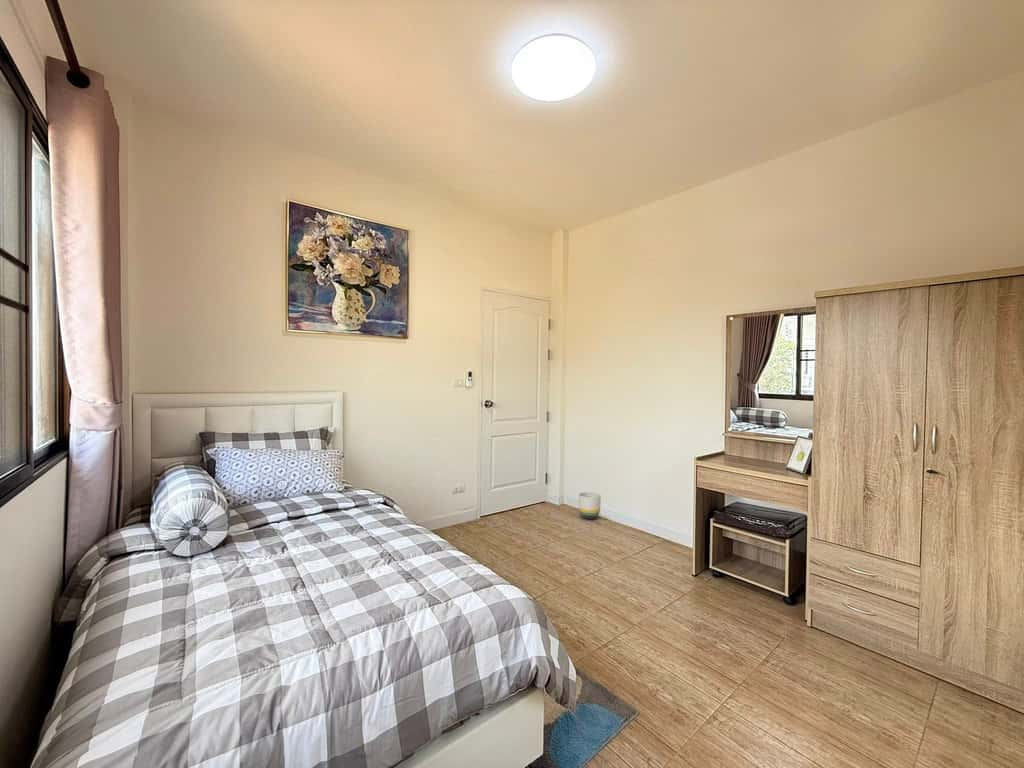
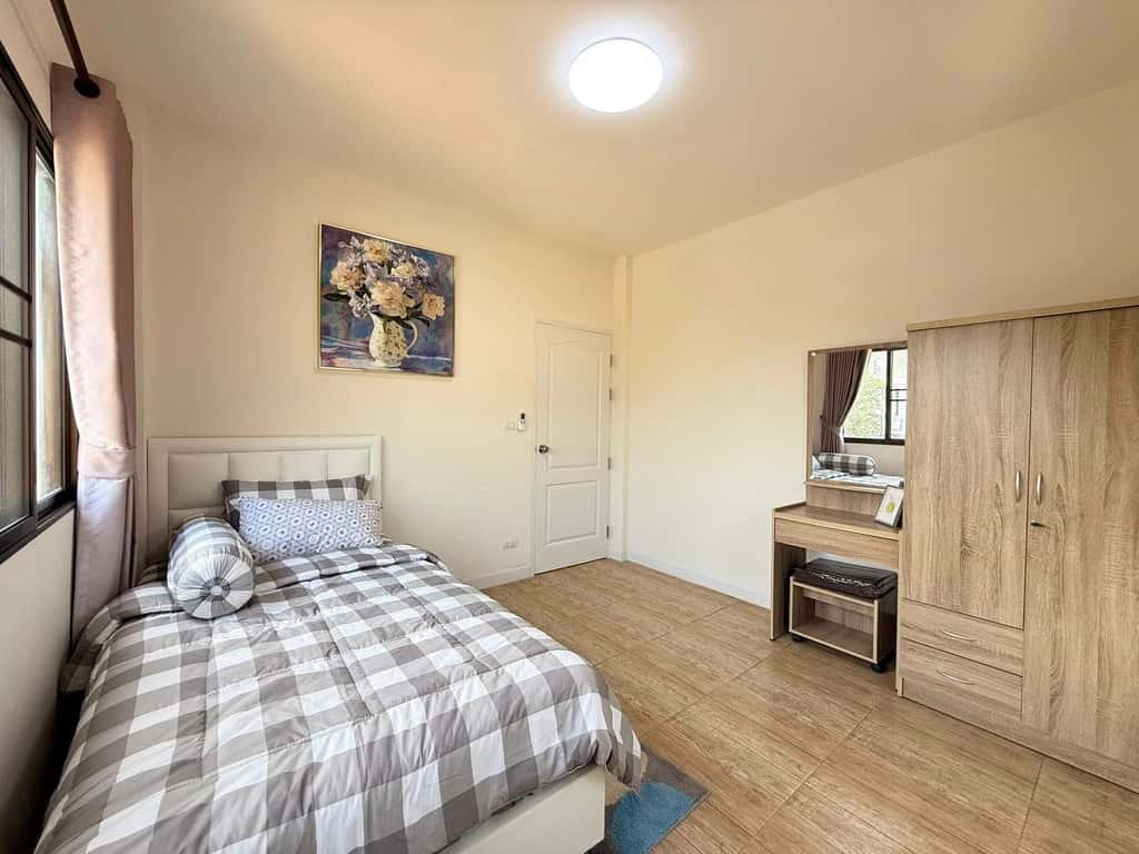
- planter [578,491,602,520]
